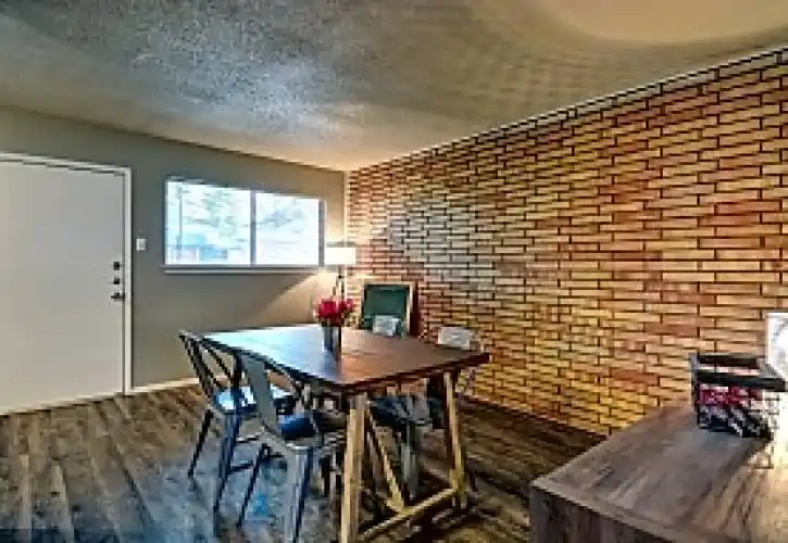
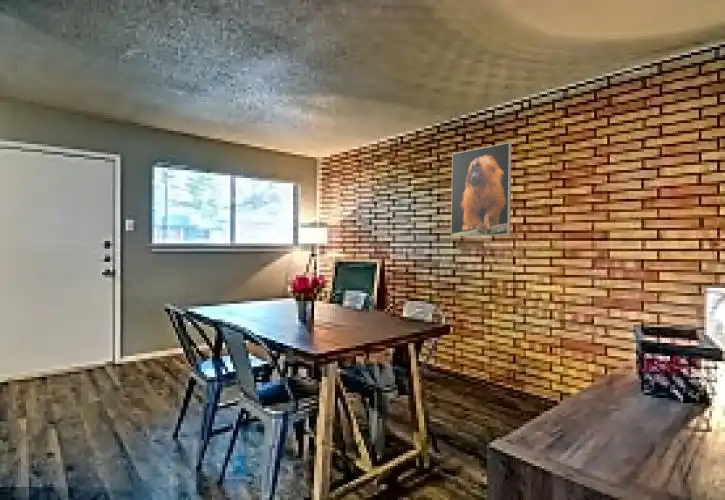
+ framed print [450,142,513,237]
